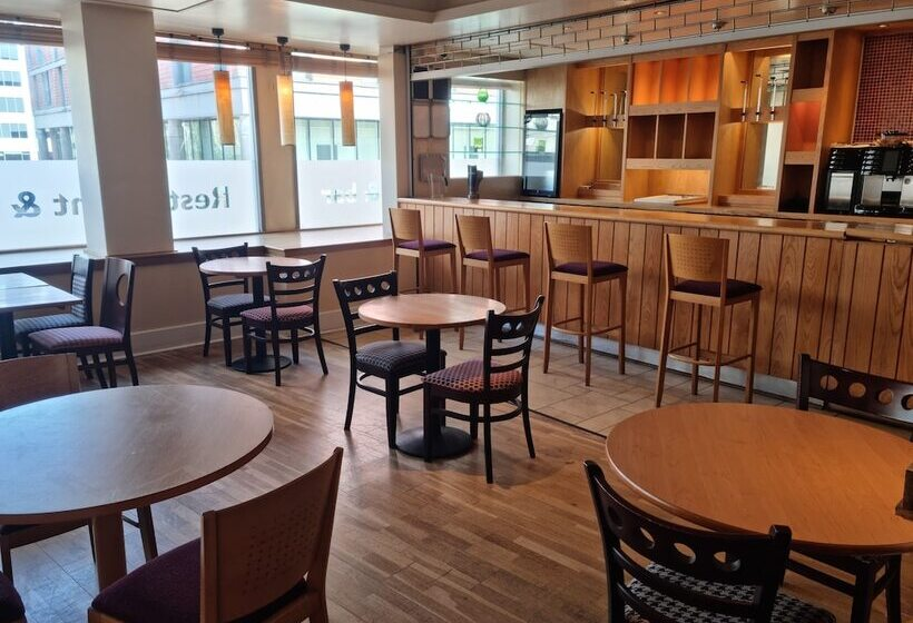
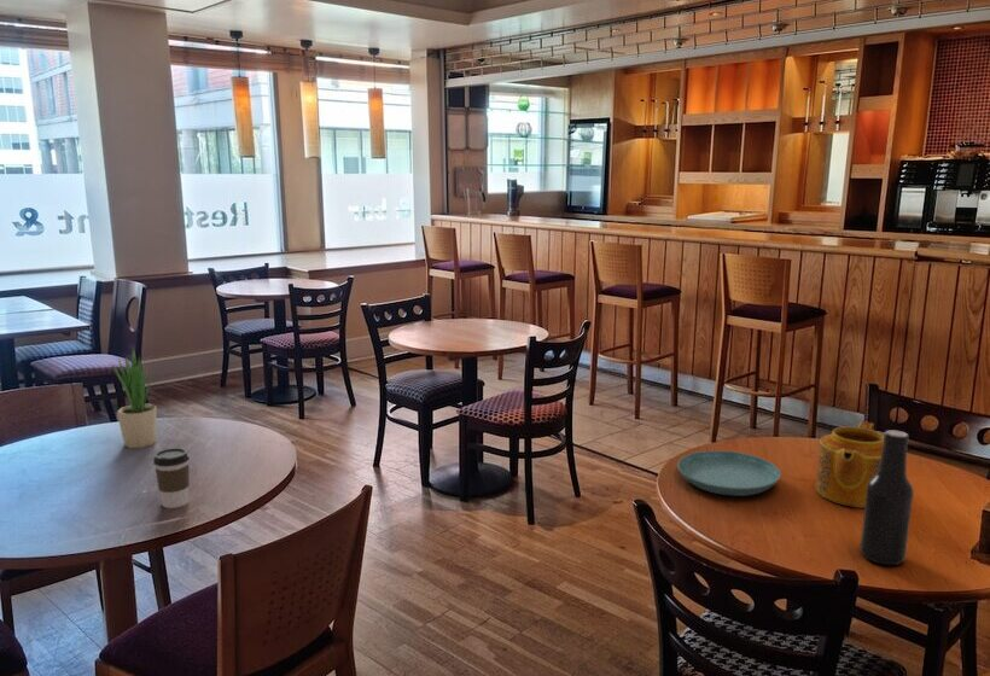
+ teapot [814,420,885,508]
+ beer bottle [860,429,915,566]
+ potted plant [111,345,158,449]
+ saucer [676,450,782,497]
+ coffee cup [152,447,191,509]
